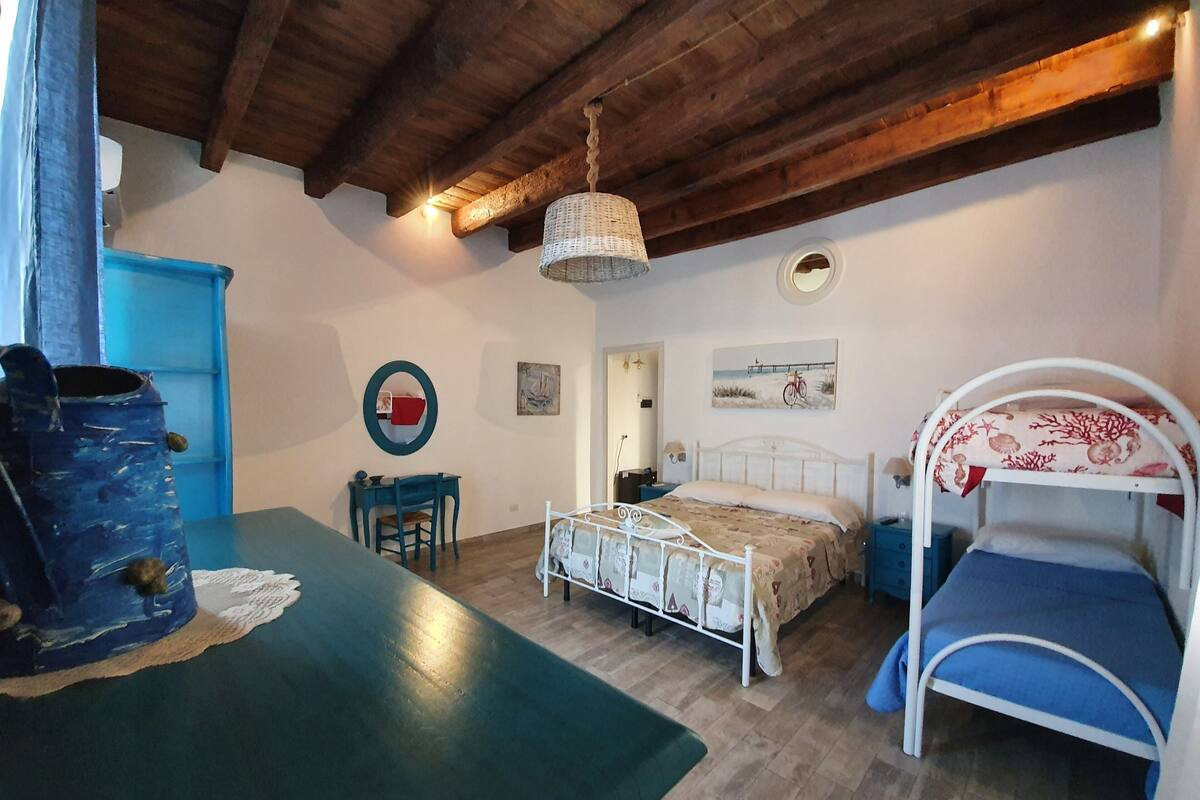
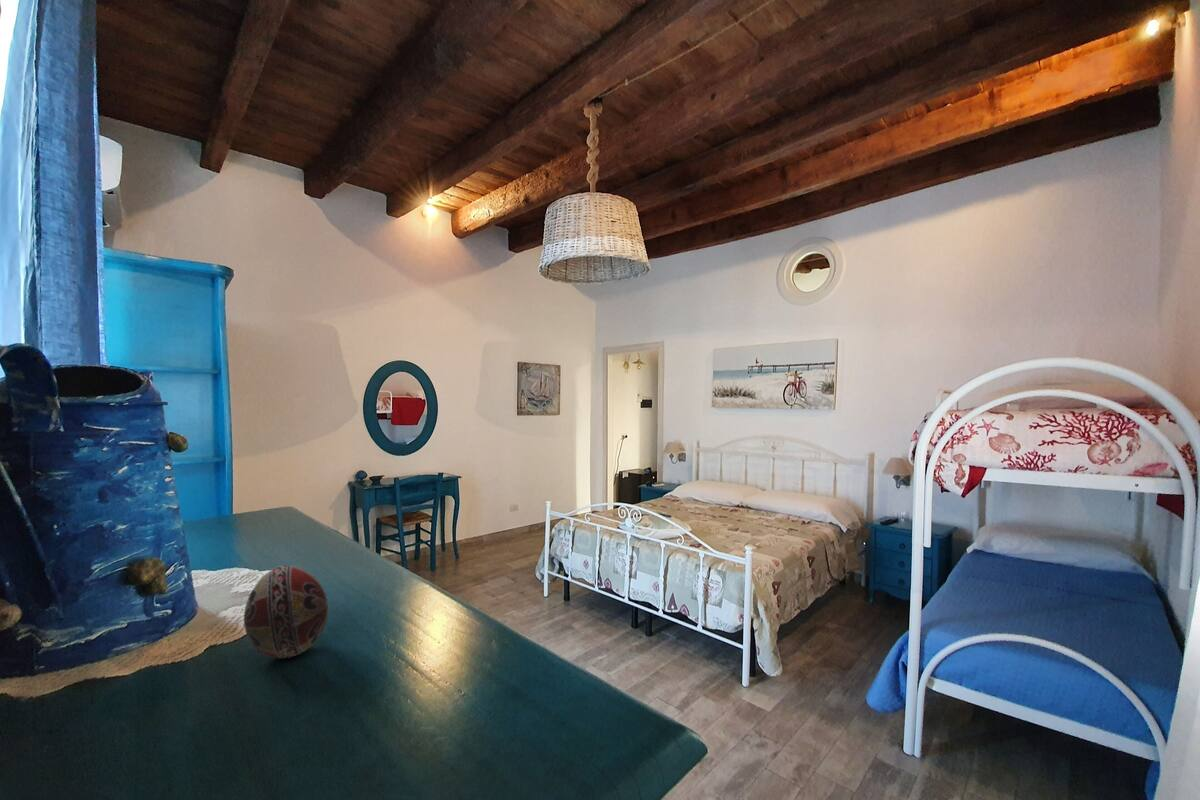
+ decorative egg [243,565,329,659]
